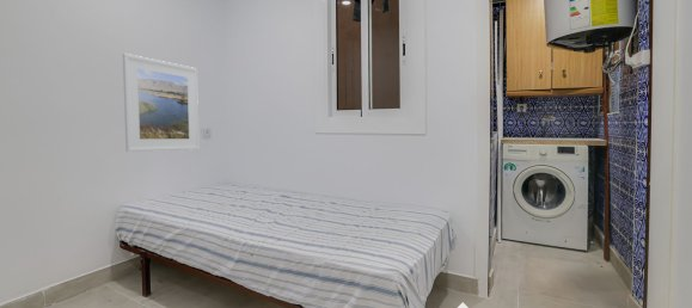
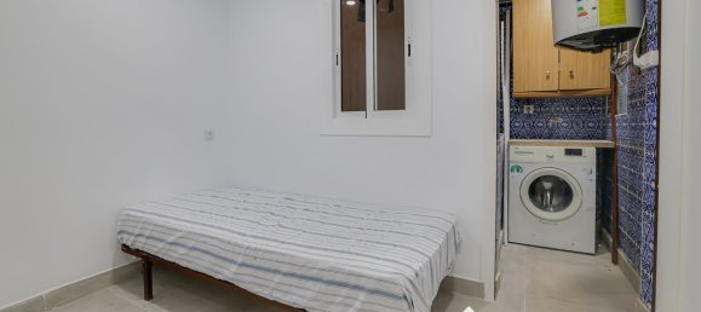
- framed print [122,53,200,153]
